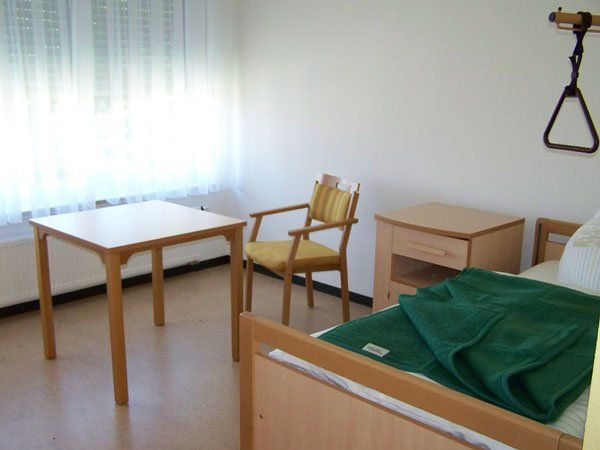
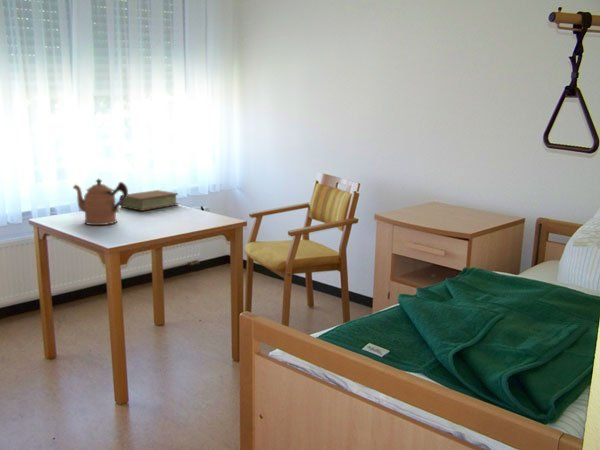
+ book [119,189,179,212]
+ coffeepot [72,178,129,226]
